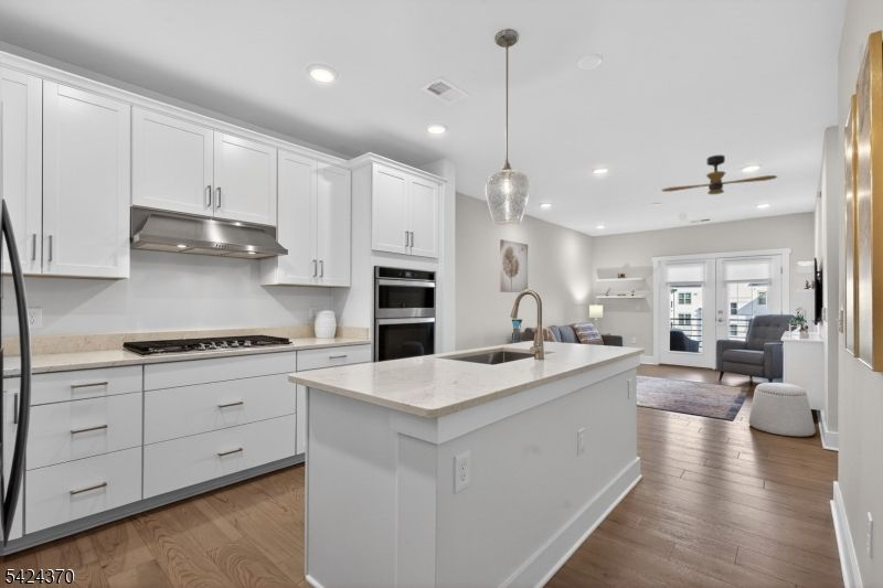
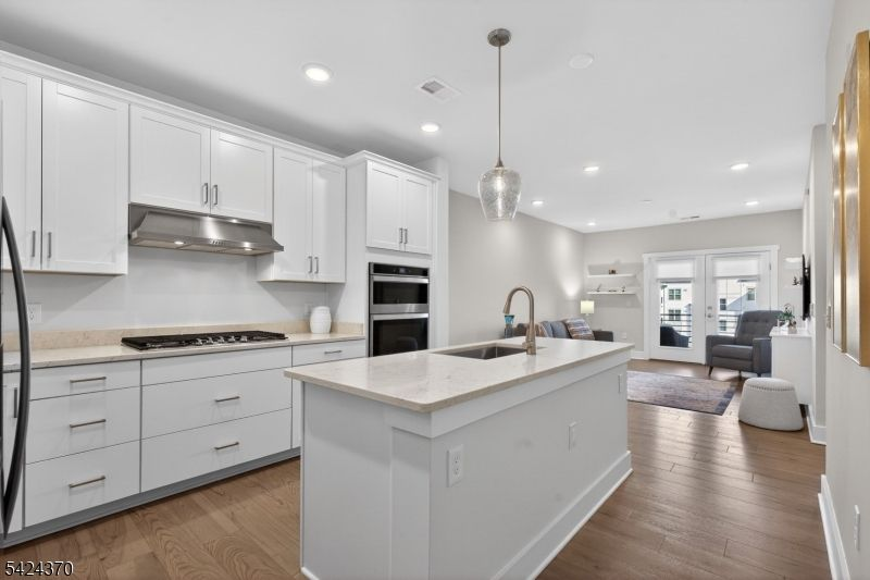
- ceiling fan [660,154,778,195]
- wall art [499,238,529,293]
